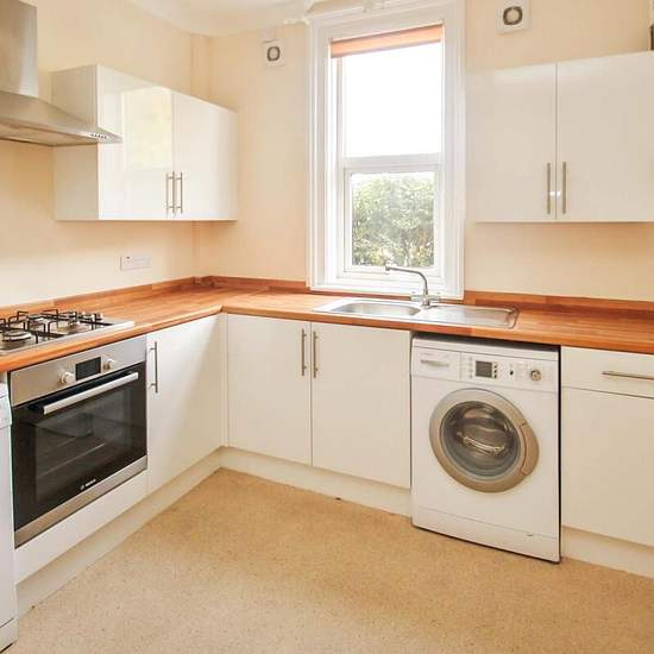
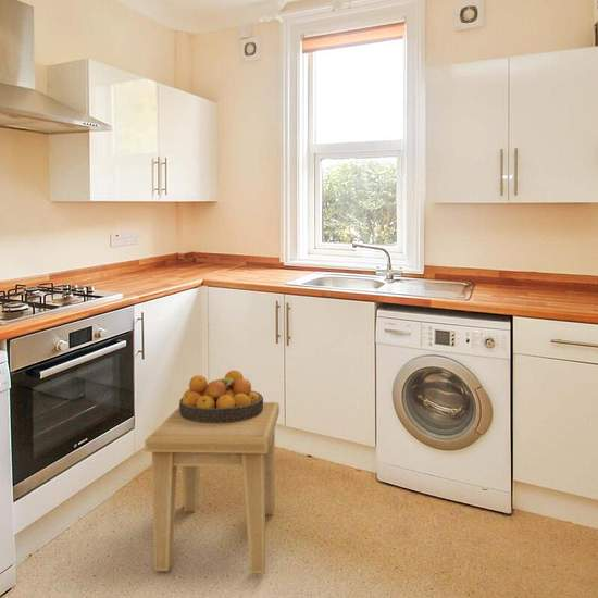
+ side table [144,401,281,574]
+ fruit bowl [178,370,264,423]
